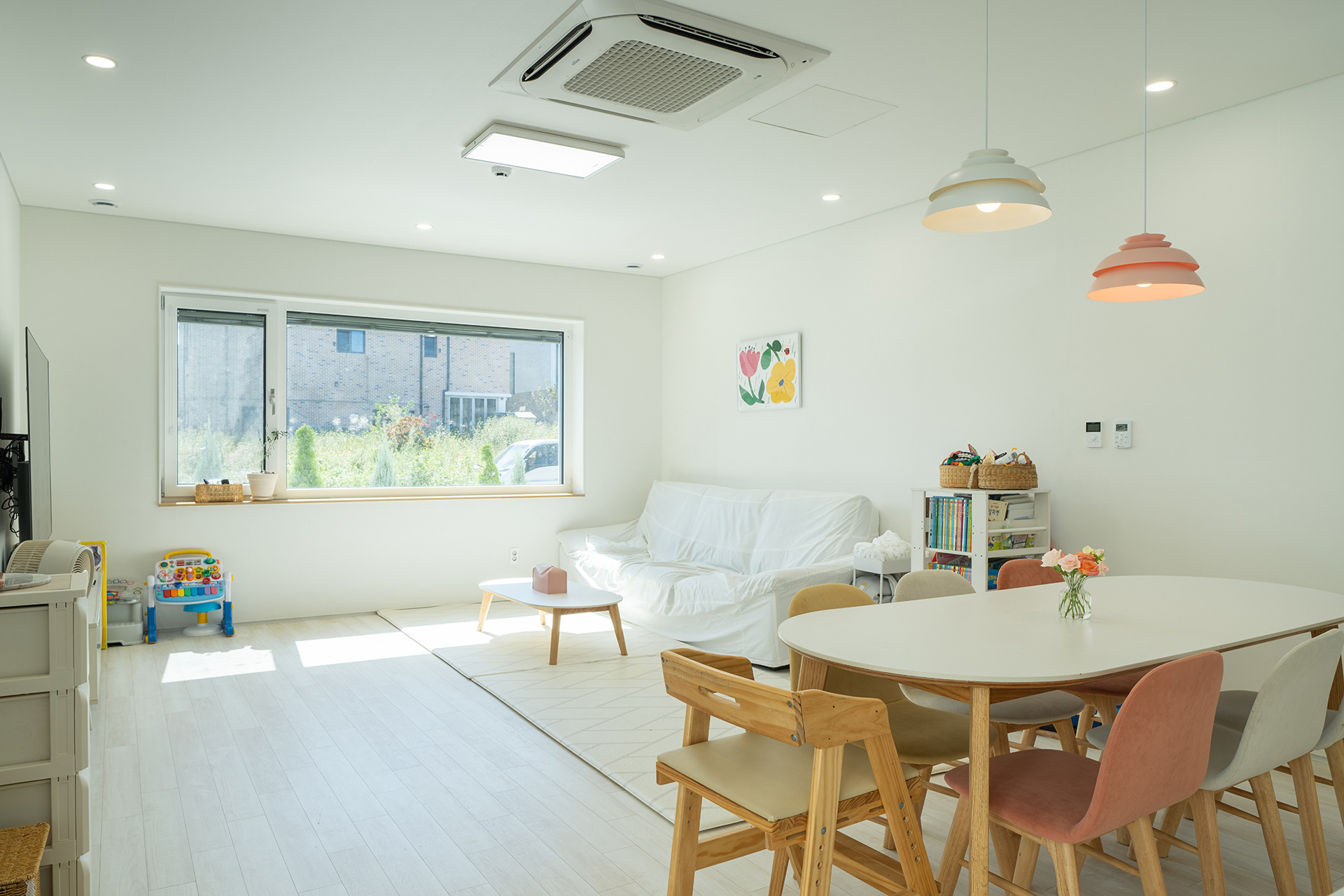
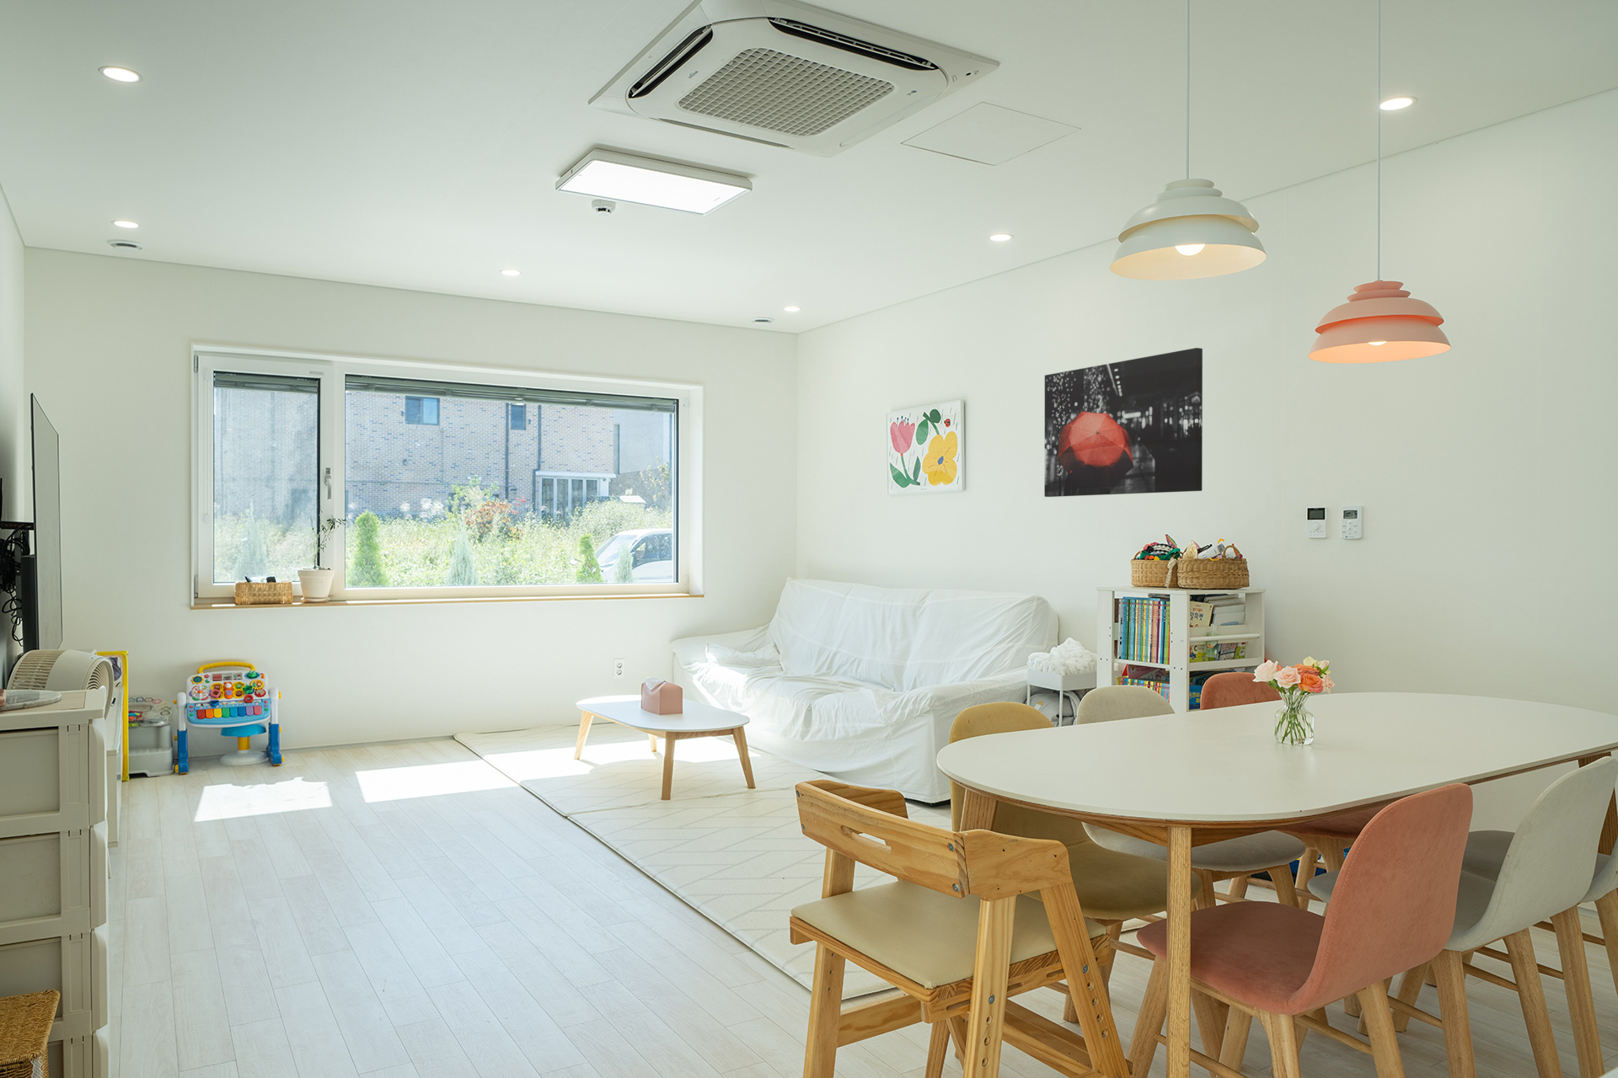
+ wall art [1044,346,1204,498]
